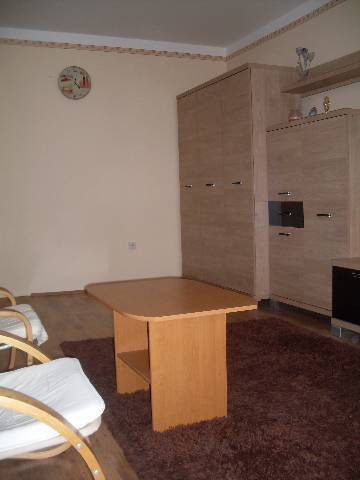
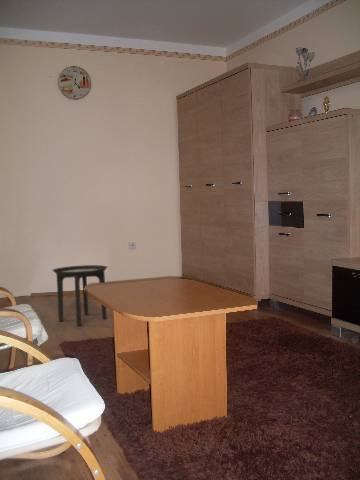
+ side table [51,264,108,326]
